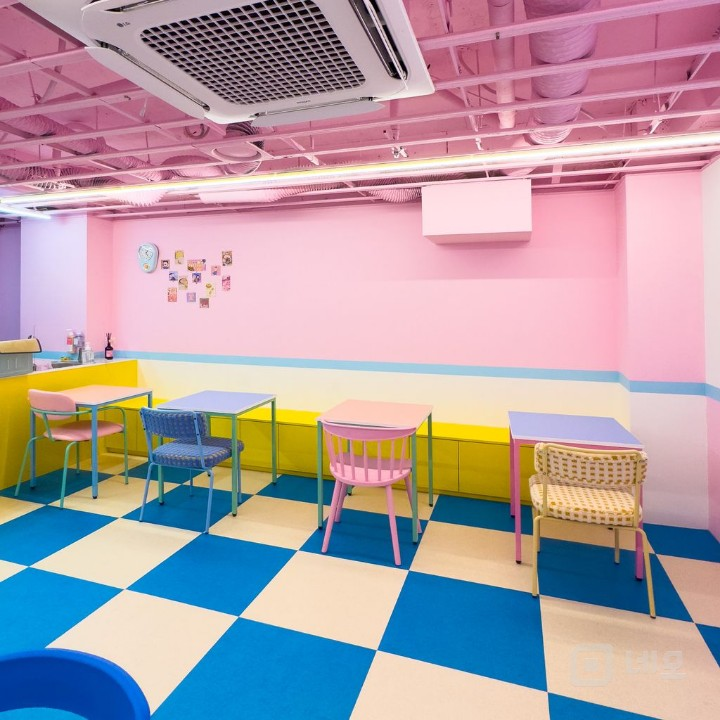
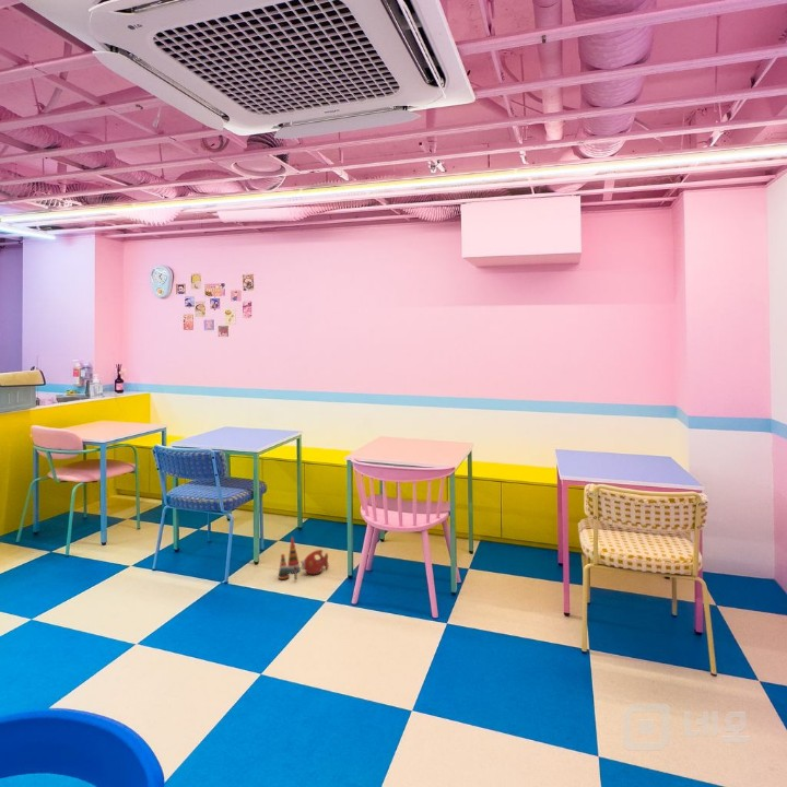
+ stacking toy [278,536,330,580]
